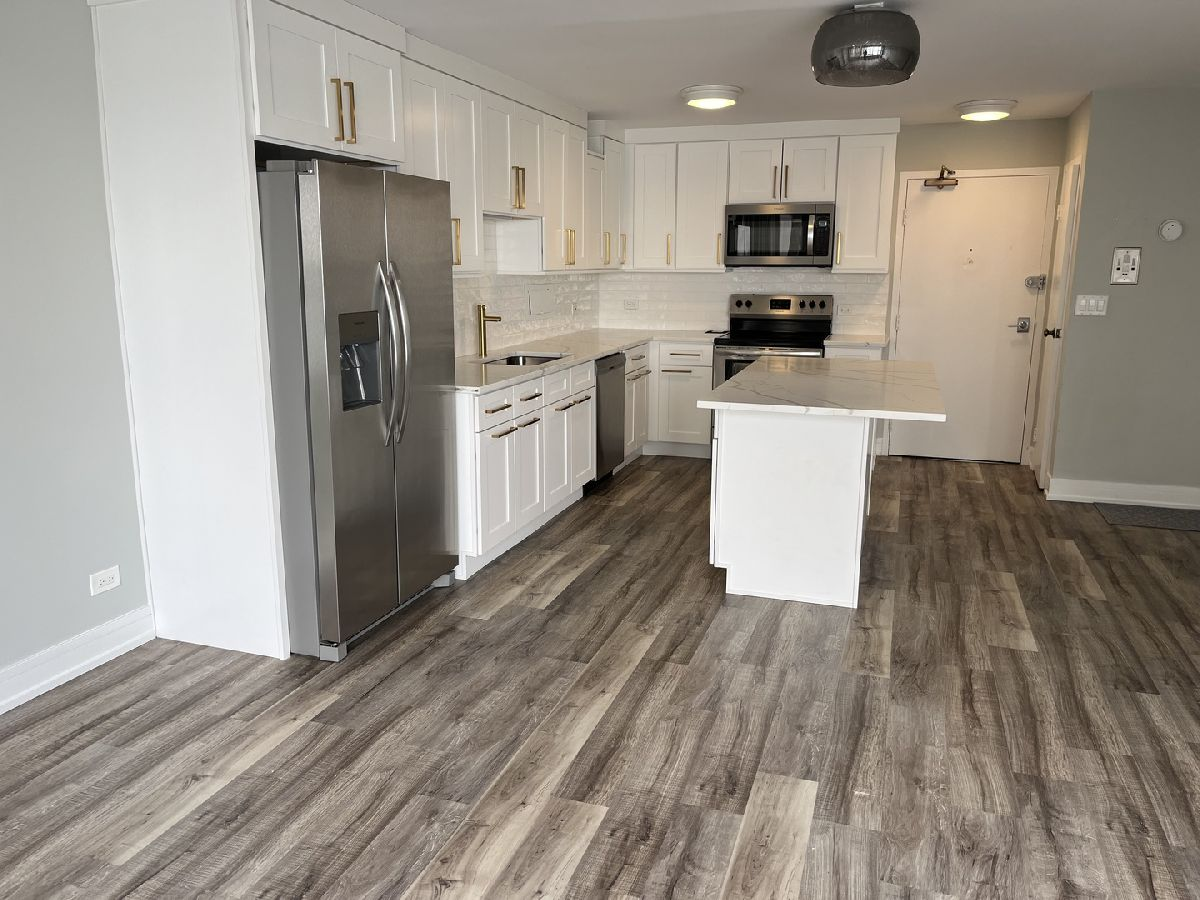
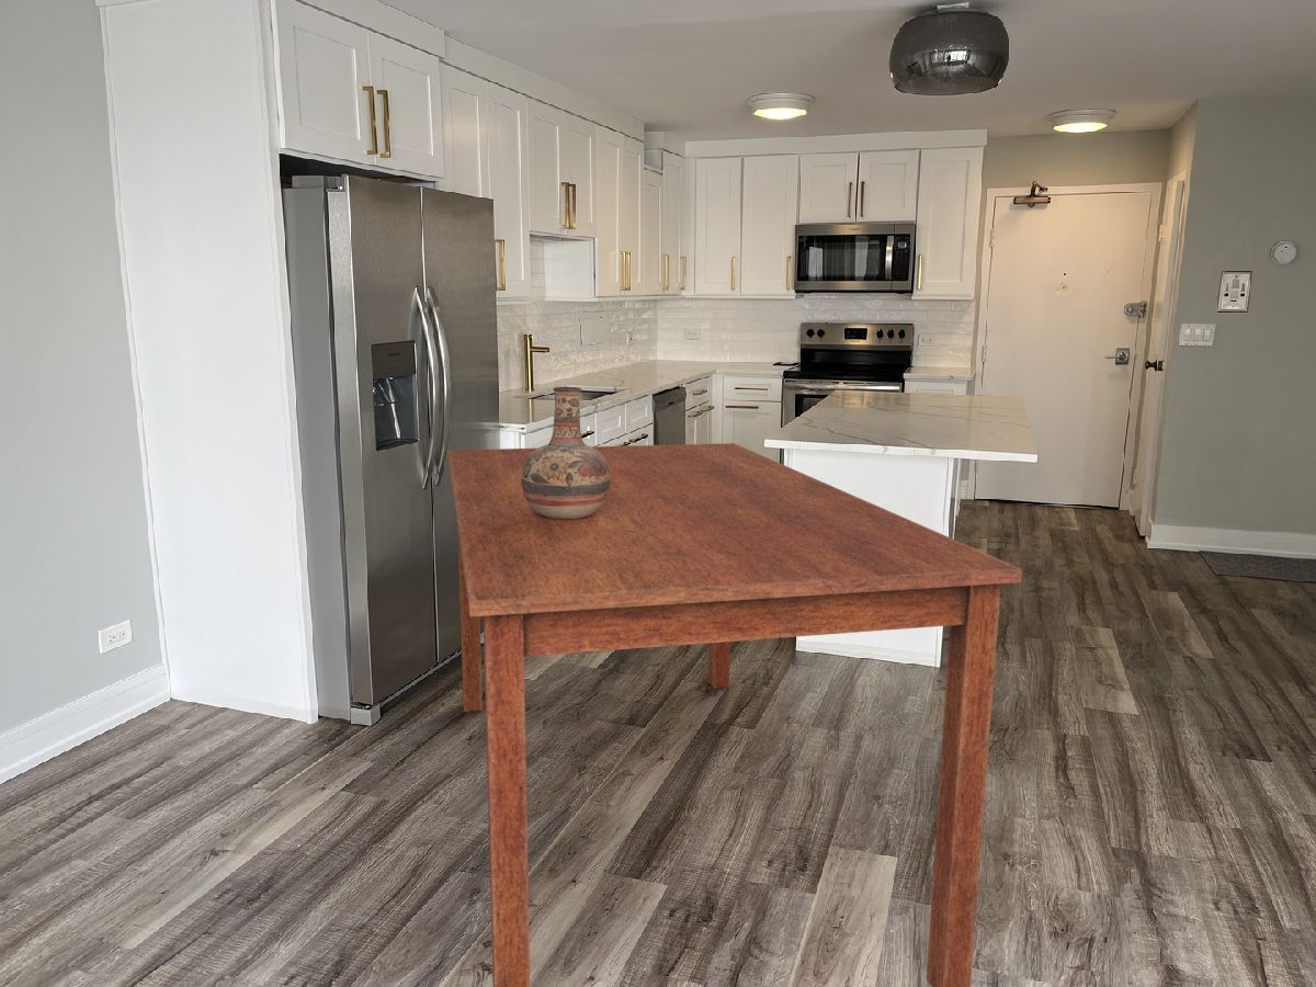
+ dining table [446,442,1023,987]
+ vase [521,386,611,519]
